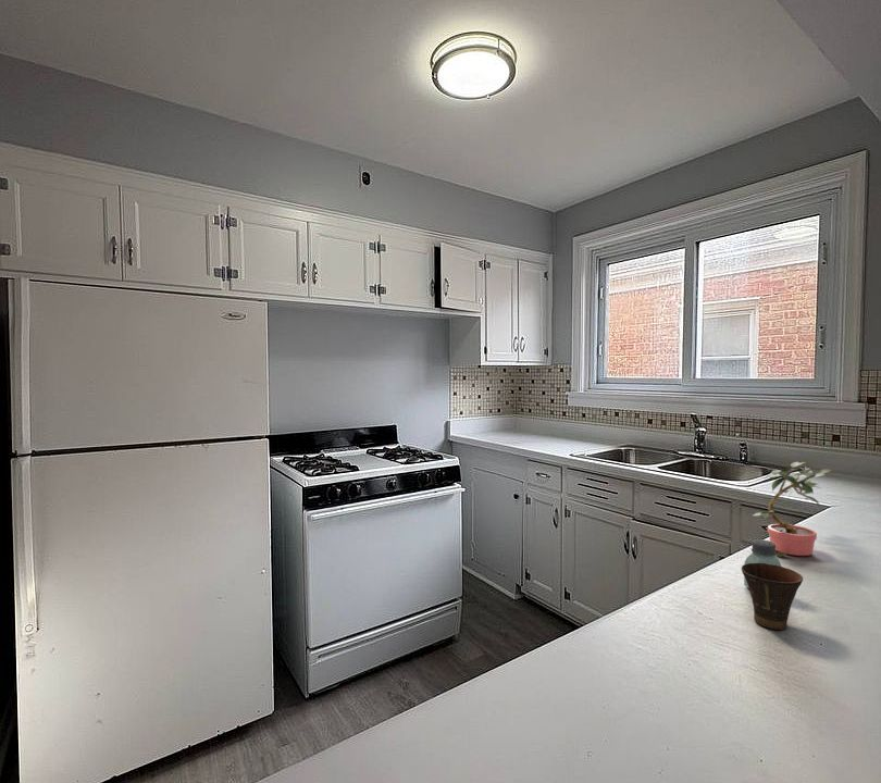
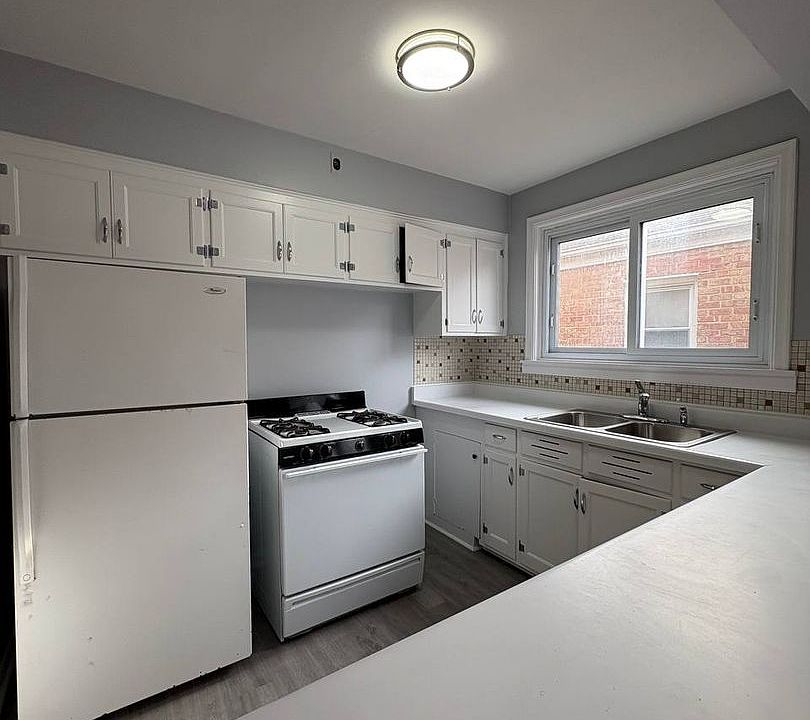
- cup [741,563,804,631]
- saltshaker [743,538,782,588]
- potted plant [750,457,833,558]
